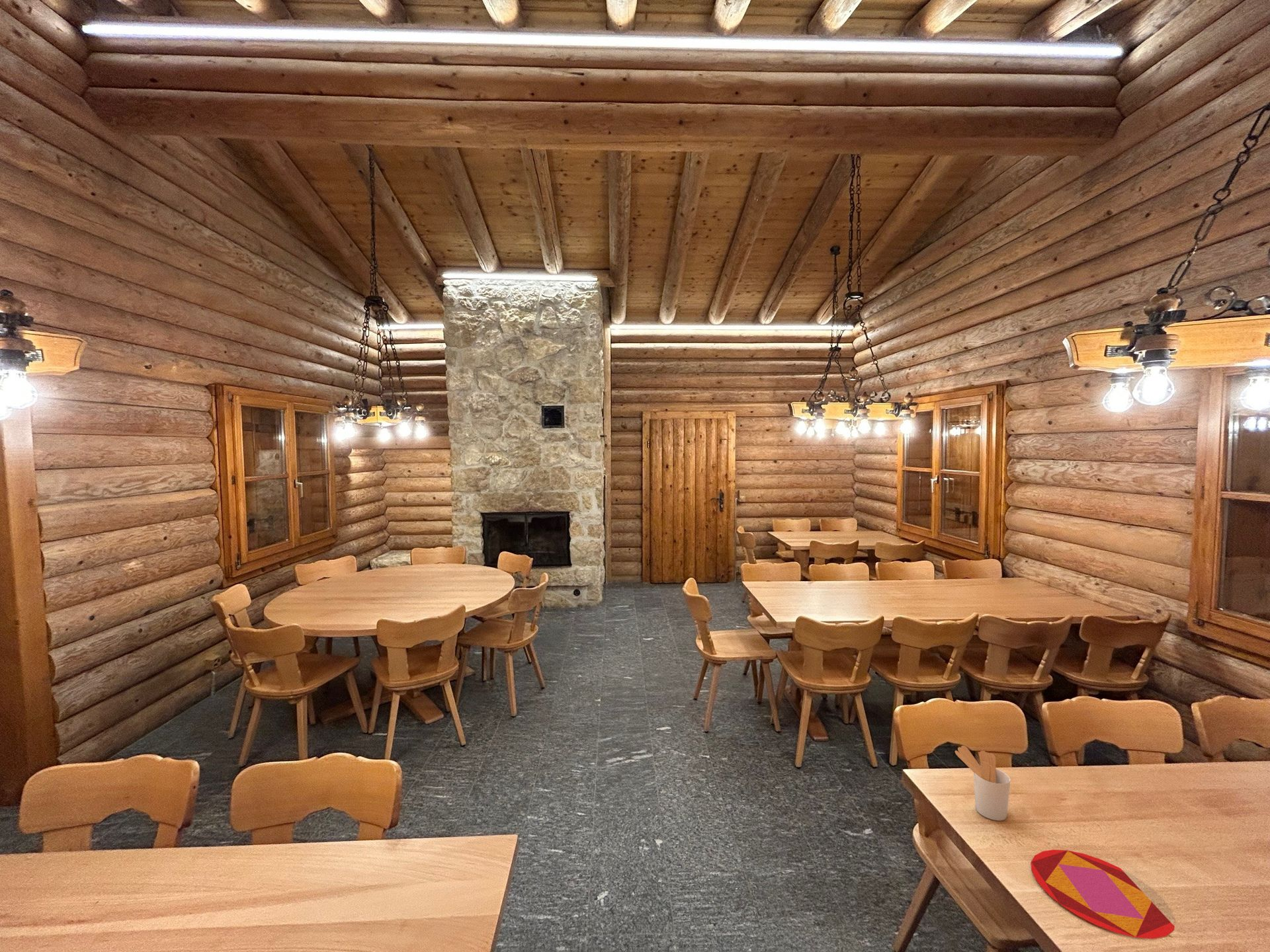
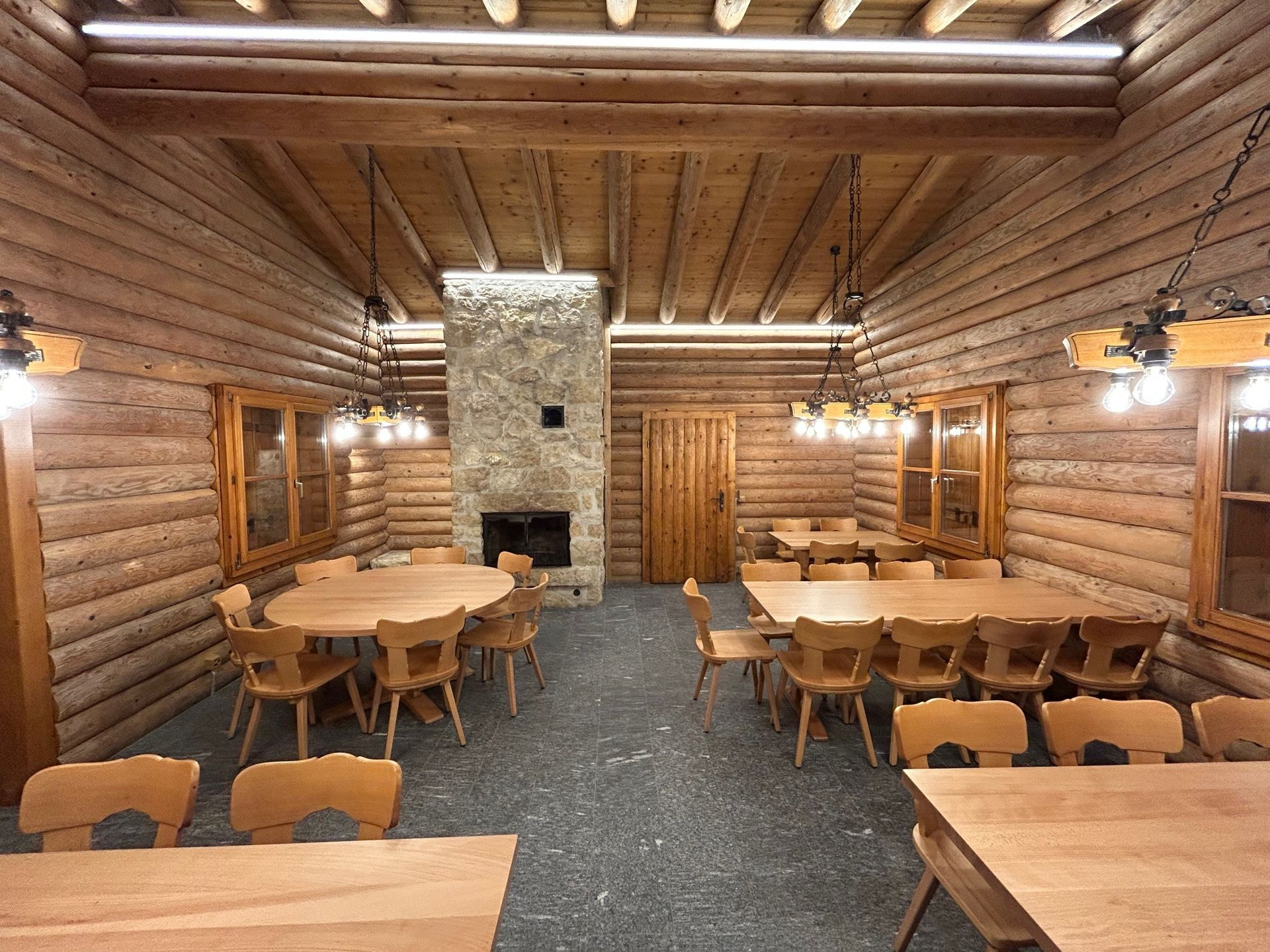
- plate [1031,849,1175,939]
- utensil holder [954,745,1011,821]
